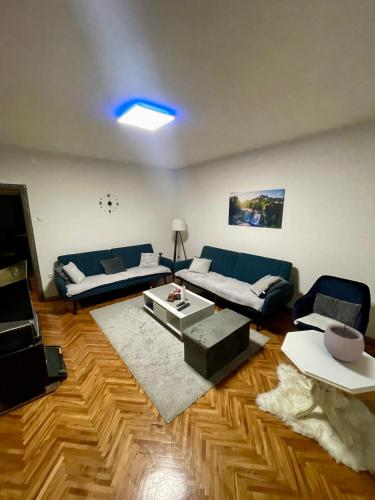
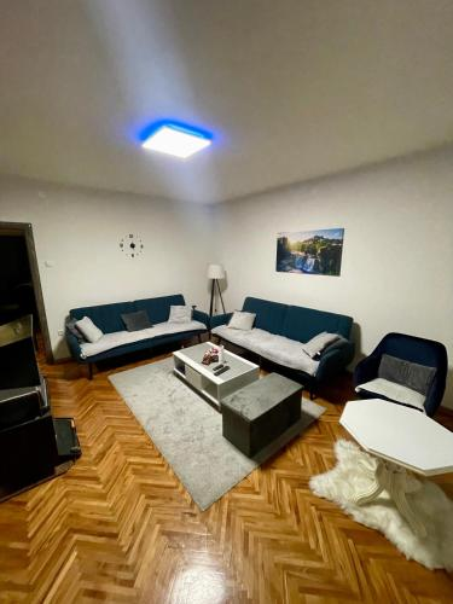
- plant pot [323,319,365,363]
